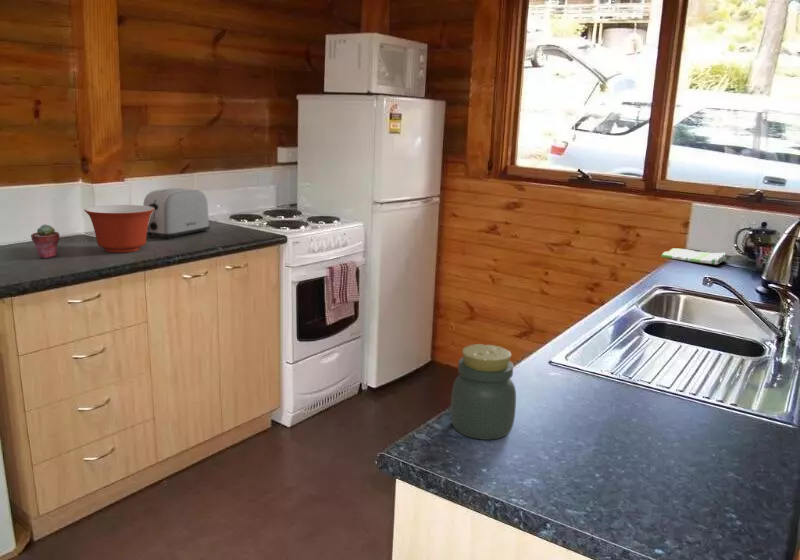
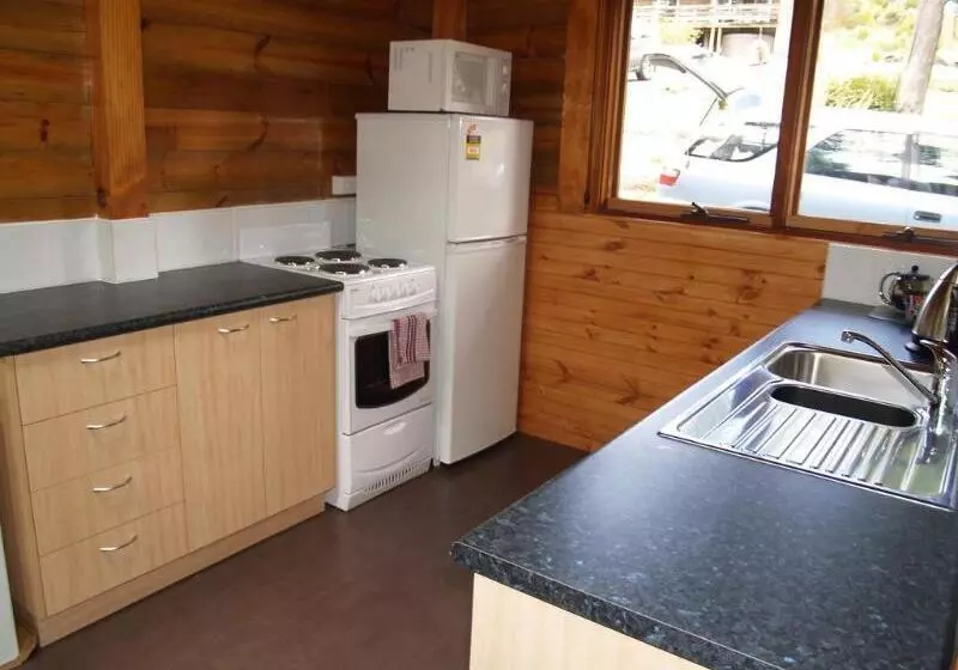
- mixing bowl [83,204,154,253]
- dish towel [660,247,727,266]
- potted succulent [30,223,61,259]
- jar [450,343,517,441]
- toaster [142,187,211,240]
